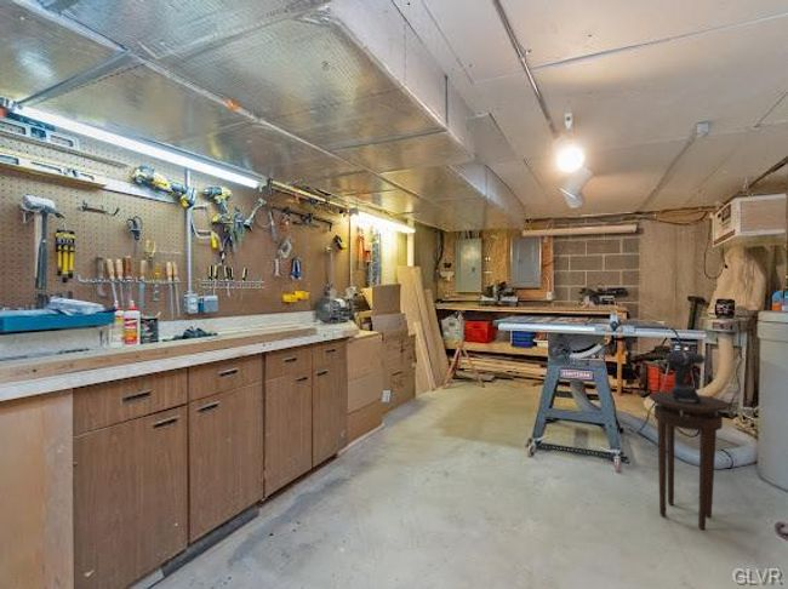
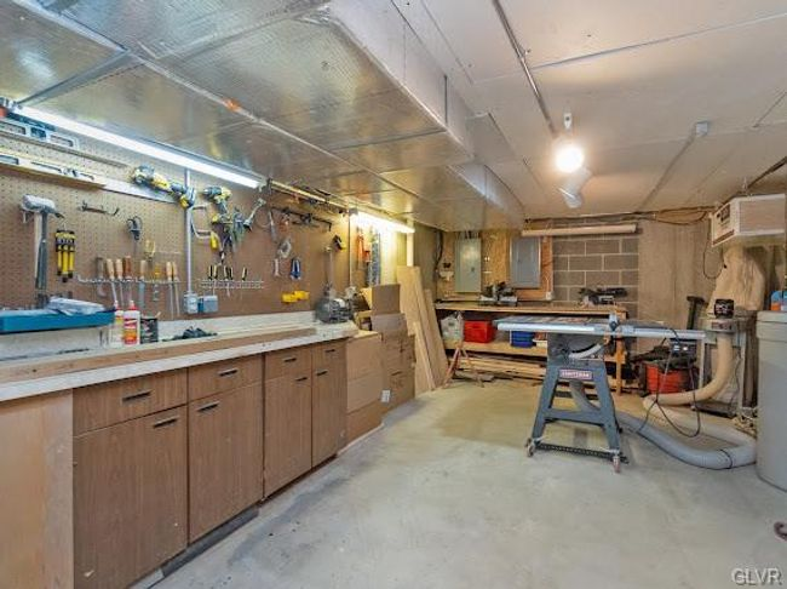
- stool [649,390,730,531]
- power drill [666,351,708,404]
